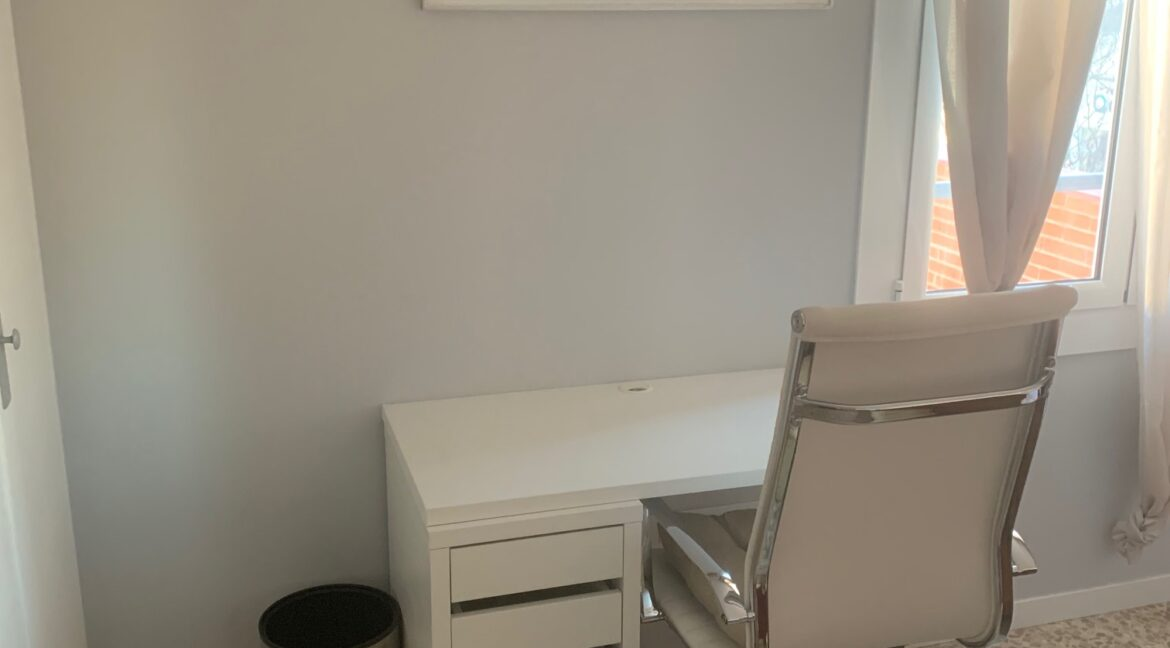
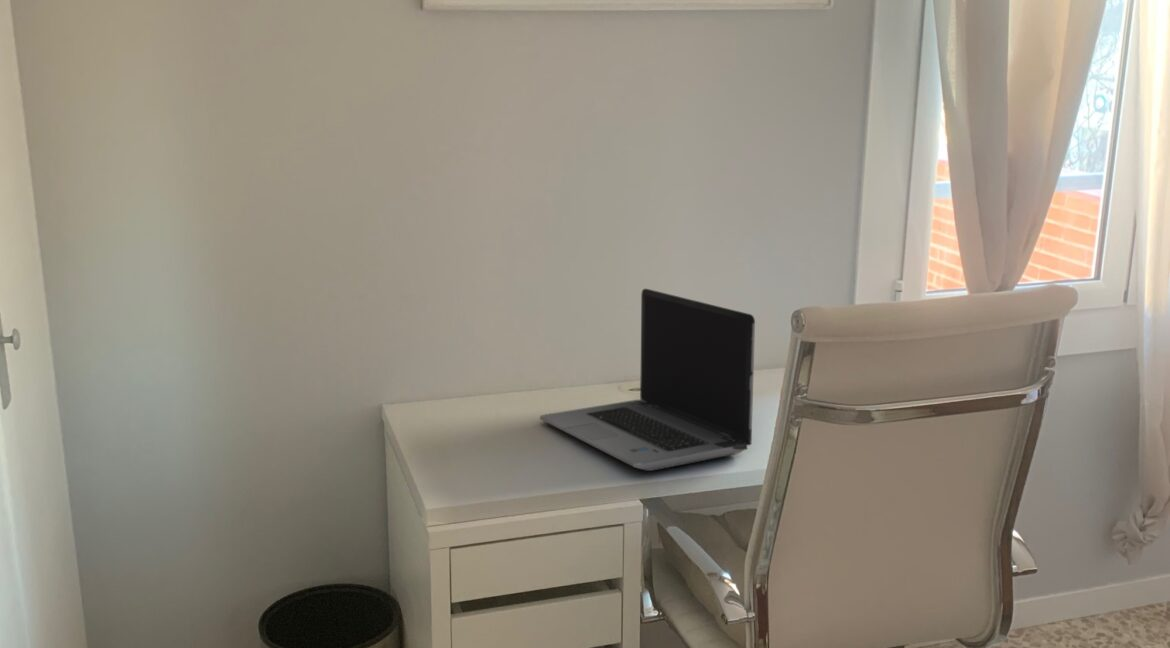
+ laptop computer [539,288,756,472]
